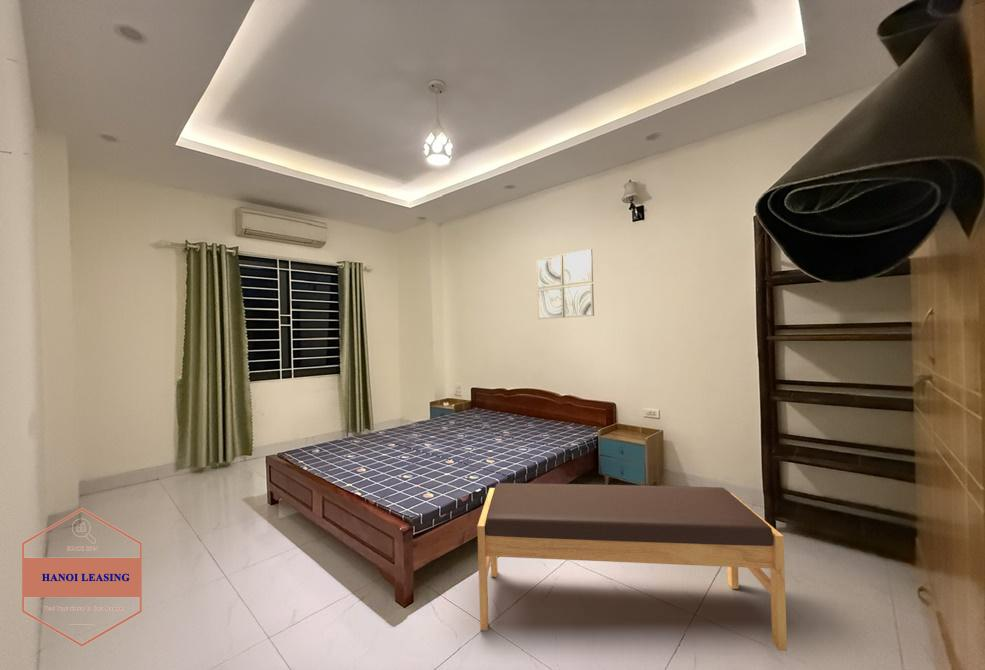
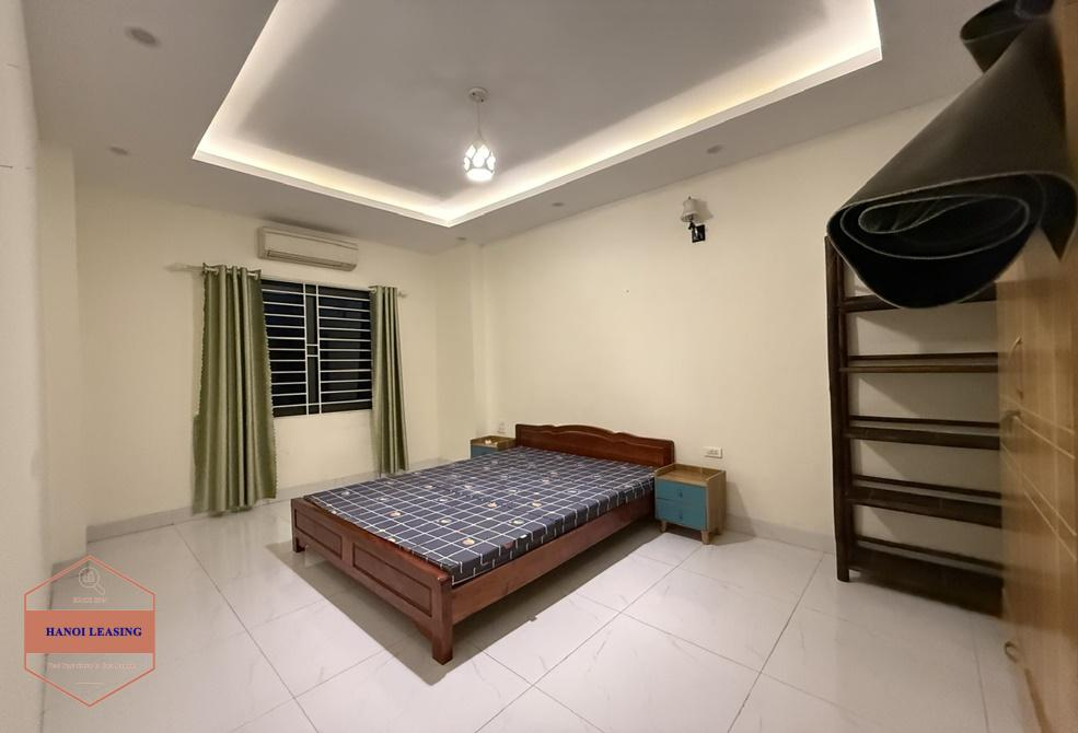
- bench [476,482,788,652]
- wall art [536,248,595,320]
